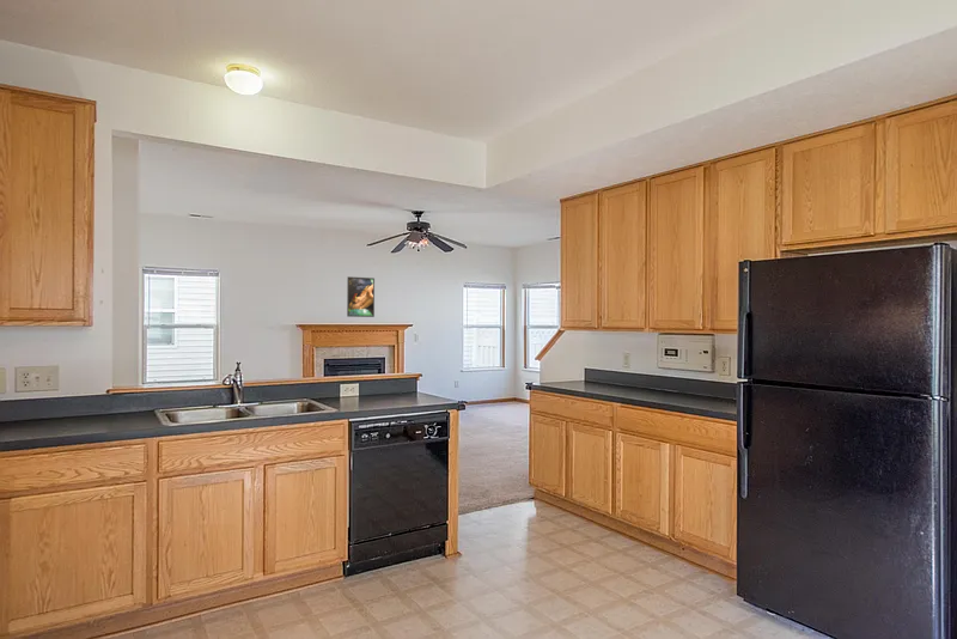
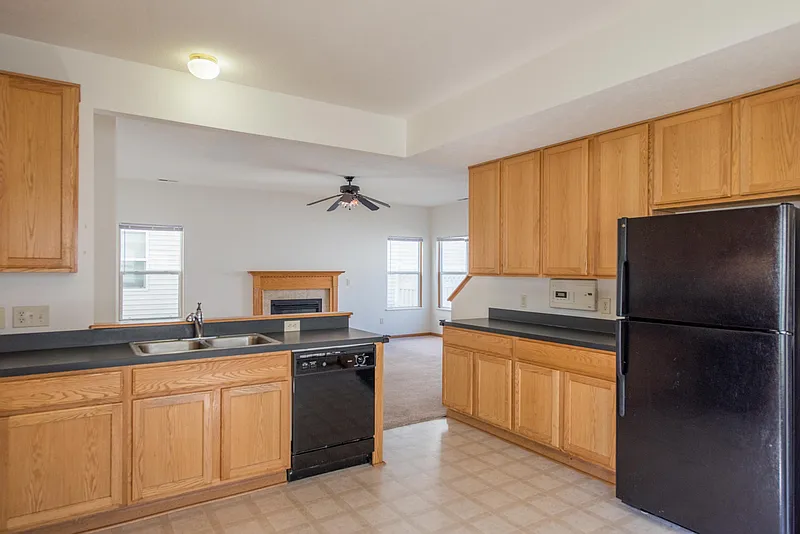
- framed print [346,275,376,318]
